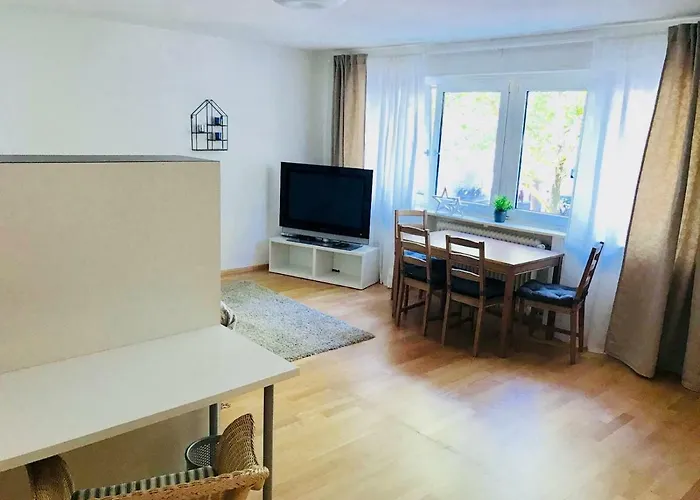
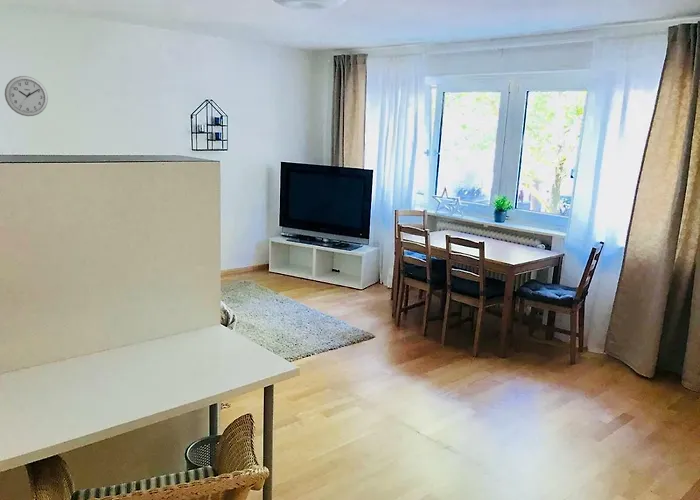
+ wall clock [4,75,49,117]
